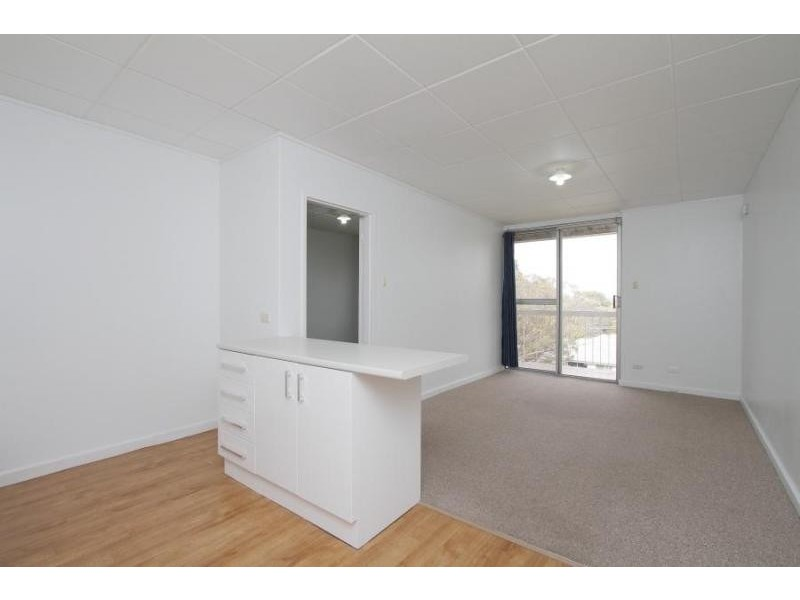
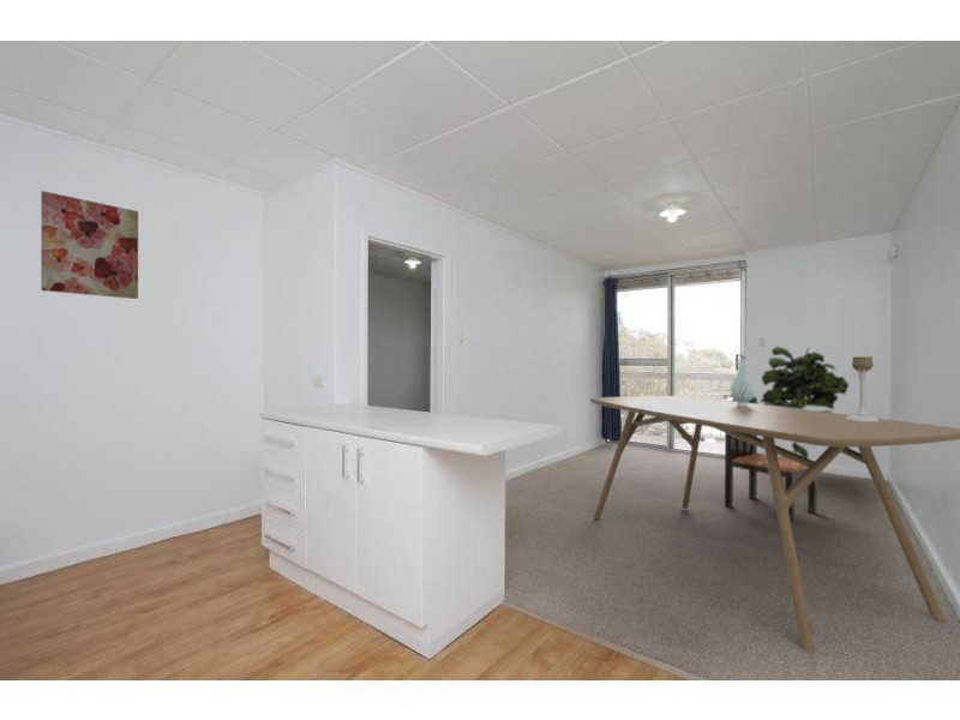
+ dining table [589,395,960,654]
+ vase [730,359,756,406]
+ dining chair [724,391,818,524]
+ candle holder [846,355,878,422]
+ indoor plant [760,346,850,458]
+ wall art [40,190,139,300]
